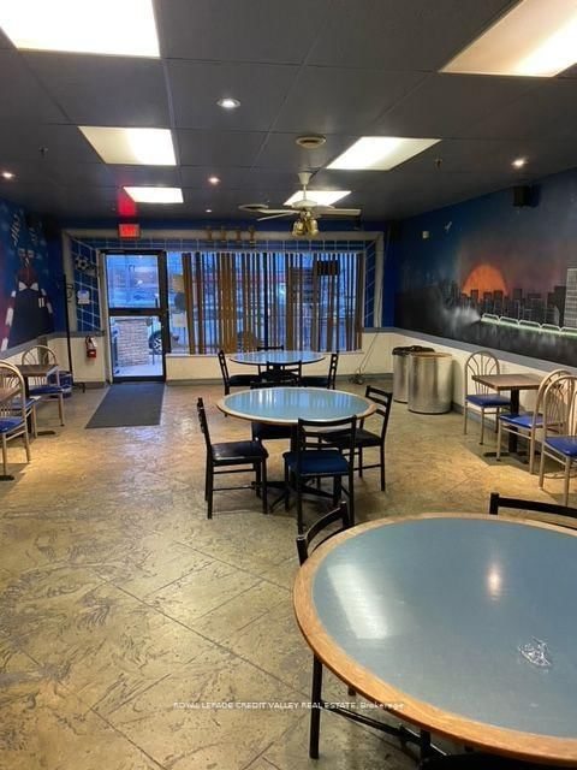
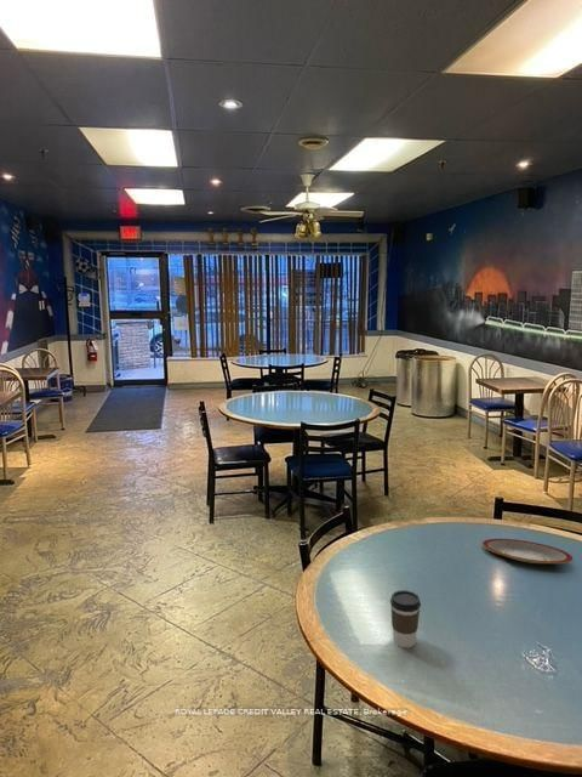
+ plate [481,538,574,565]
+ coffee cup [389,589,422,648]
